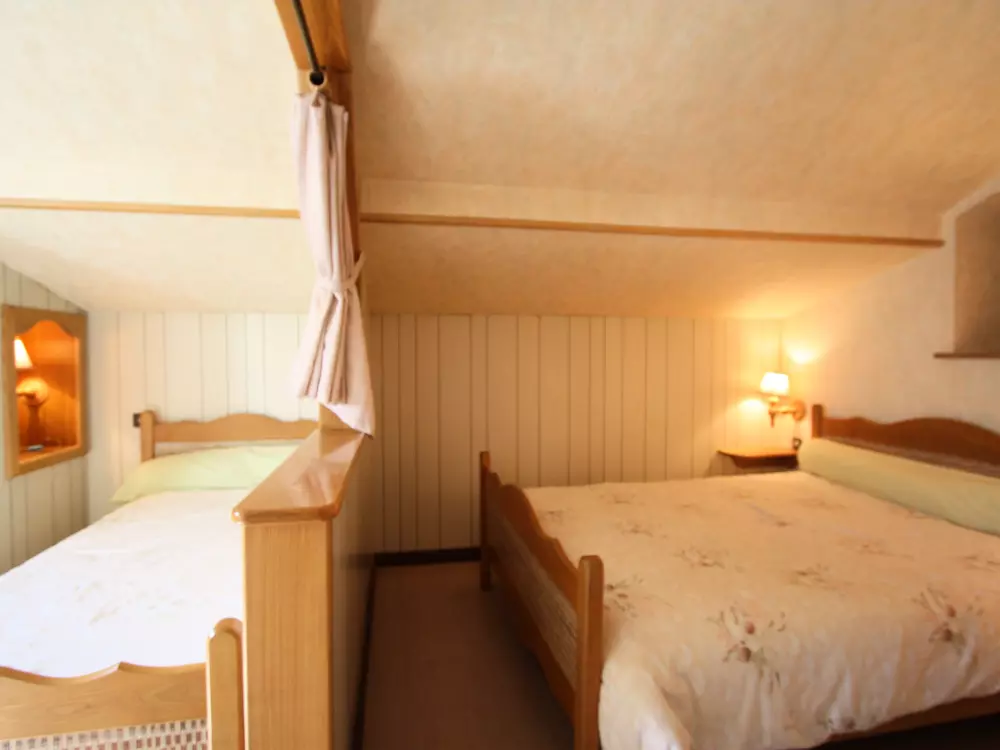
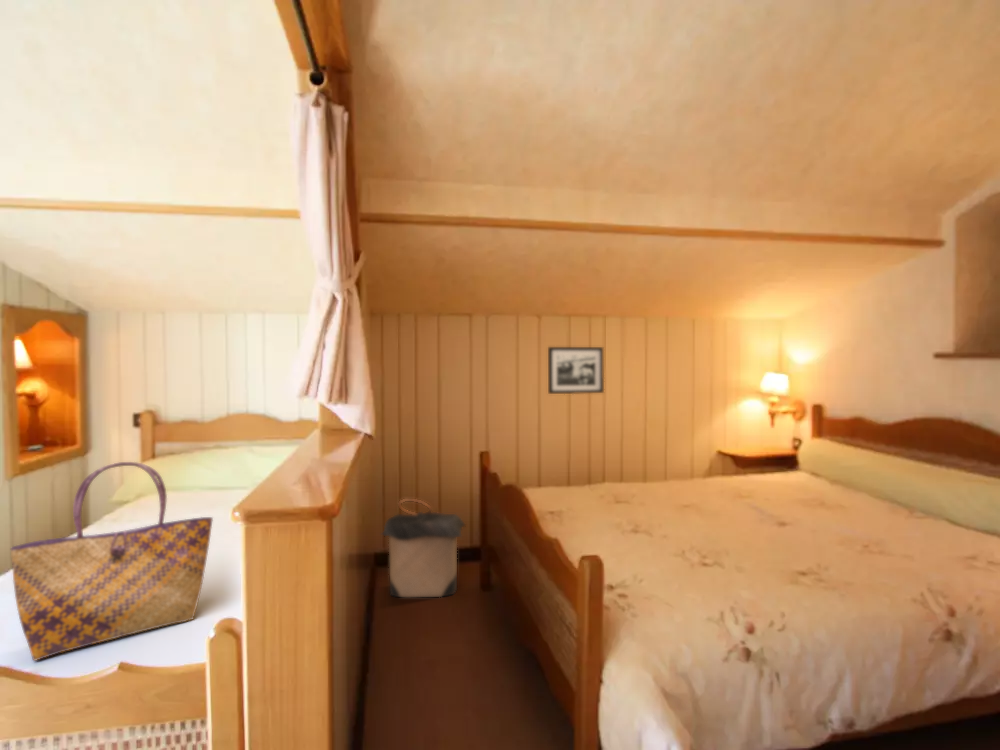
+ picture frame [547,346,605,395]
+ laundry hamper [380,498,467,598]
+ tote bag [10,461,214,662]
